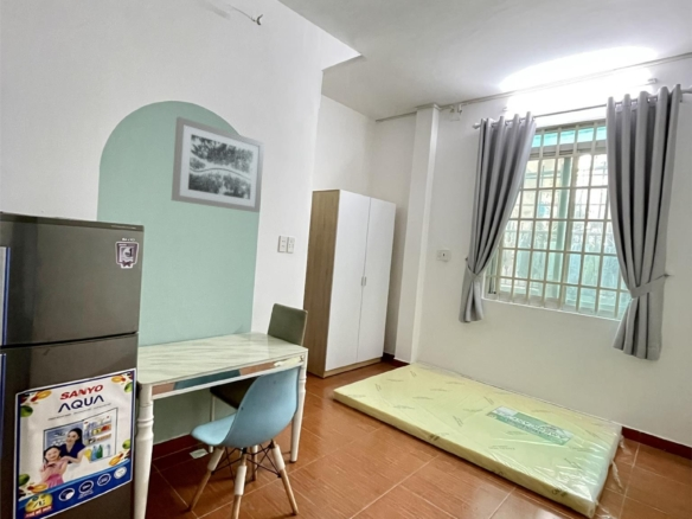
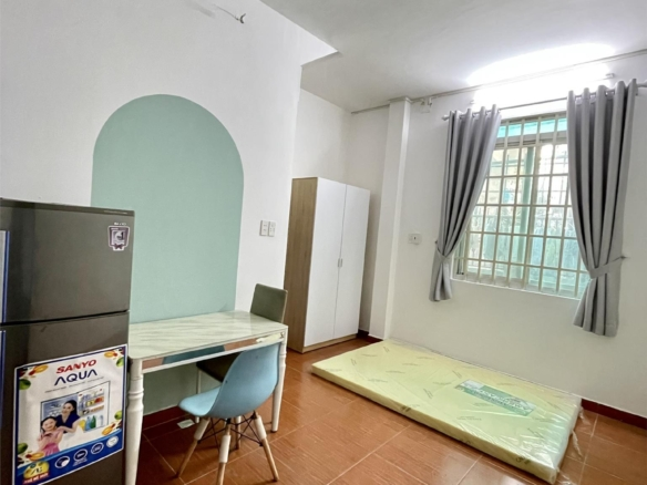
- wall art [171,116,265,213]
